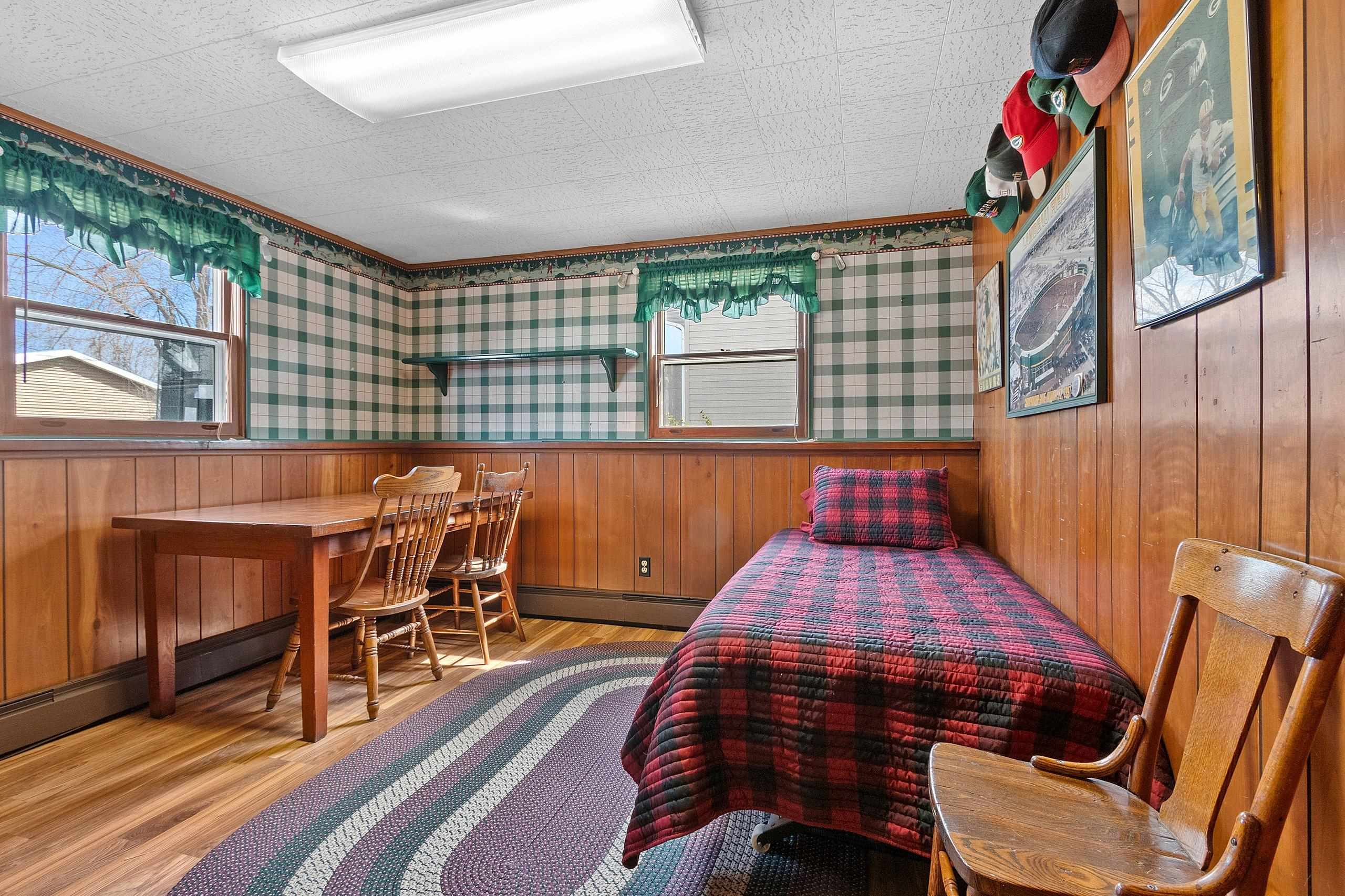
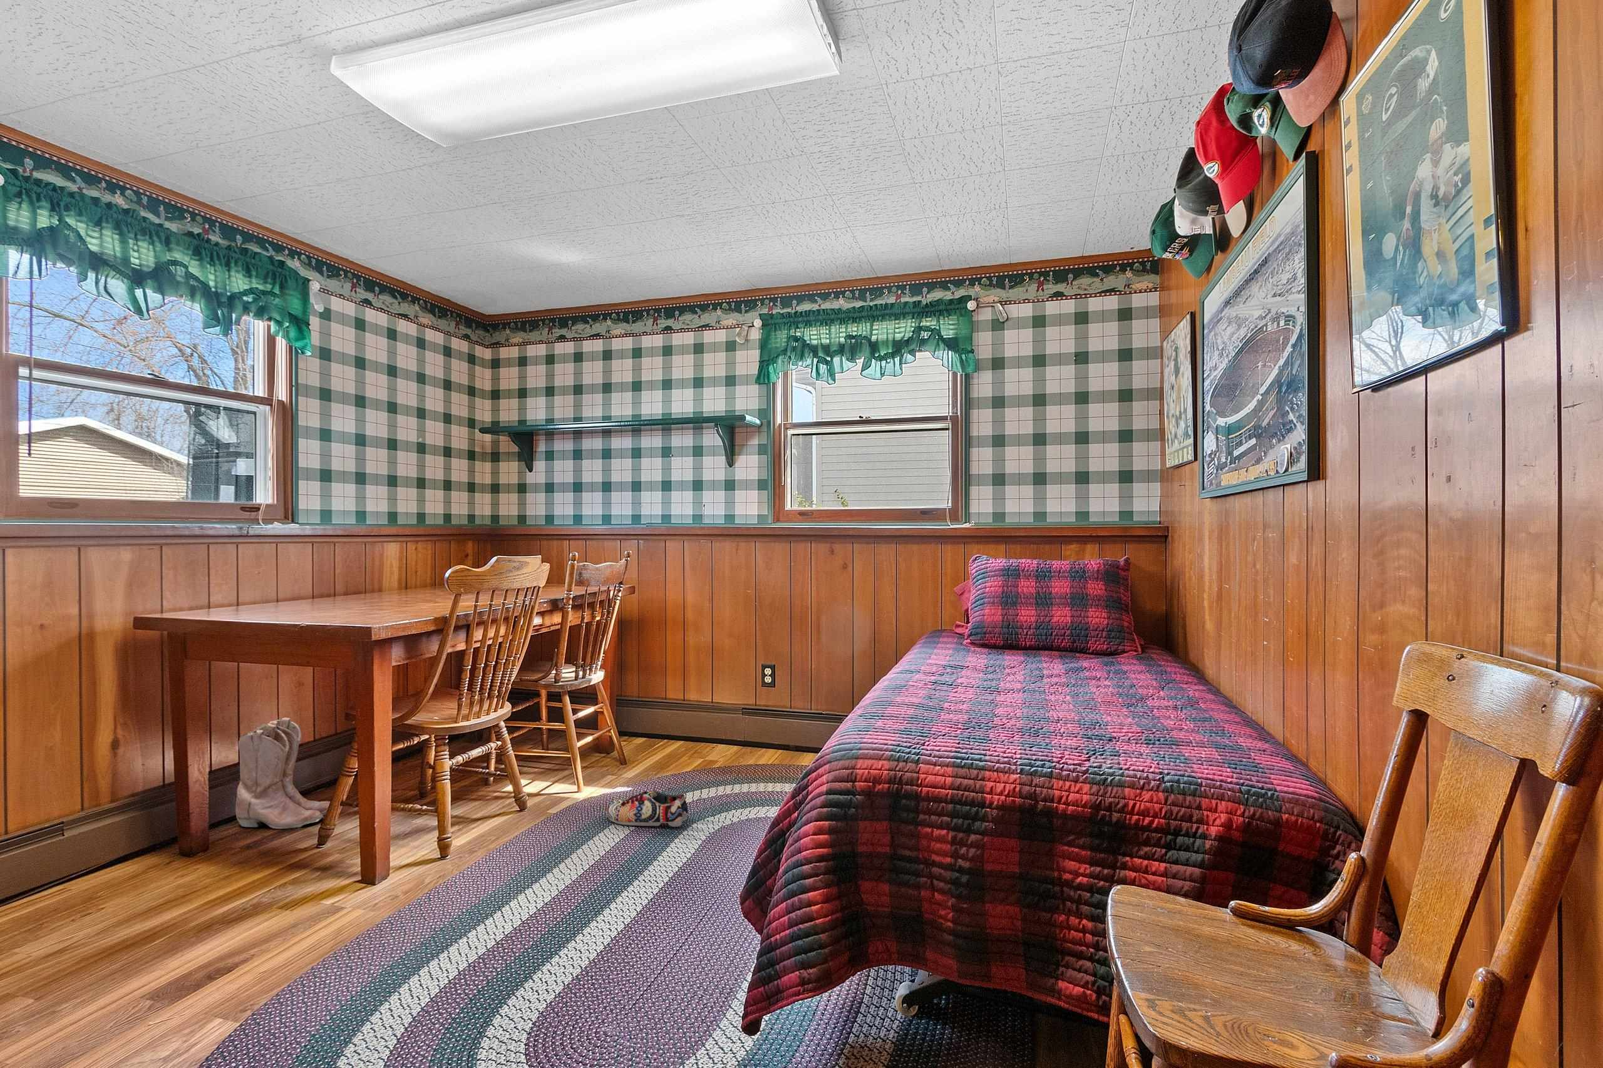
+ shoe [607,789,689,827]
+ boots [235,716,330,830]
